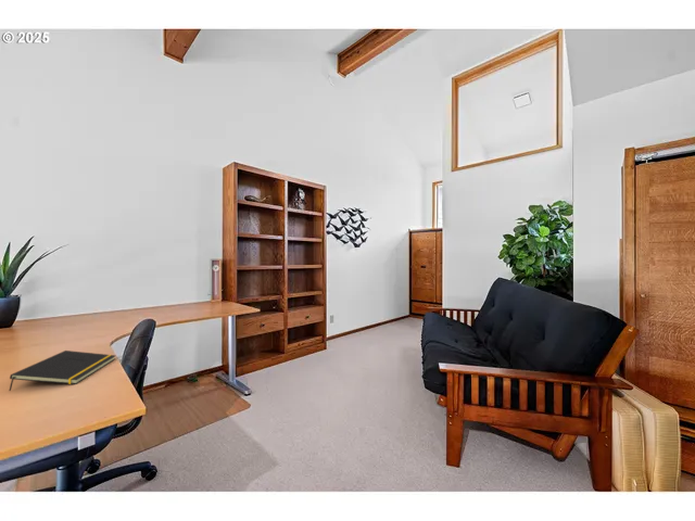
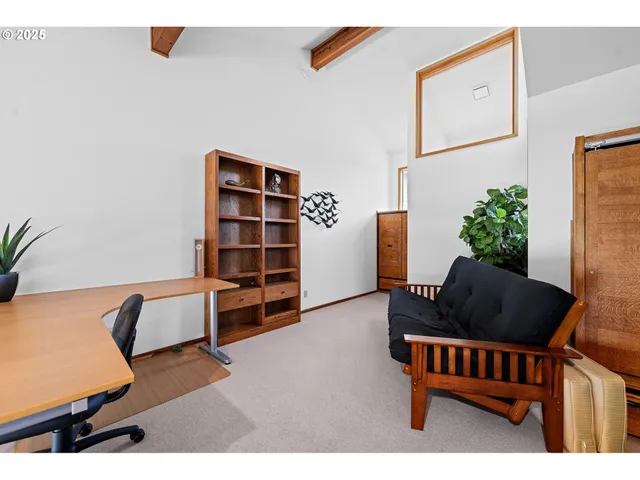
- notepad [8,350,116,392]
